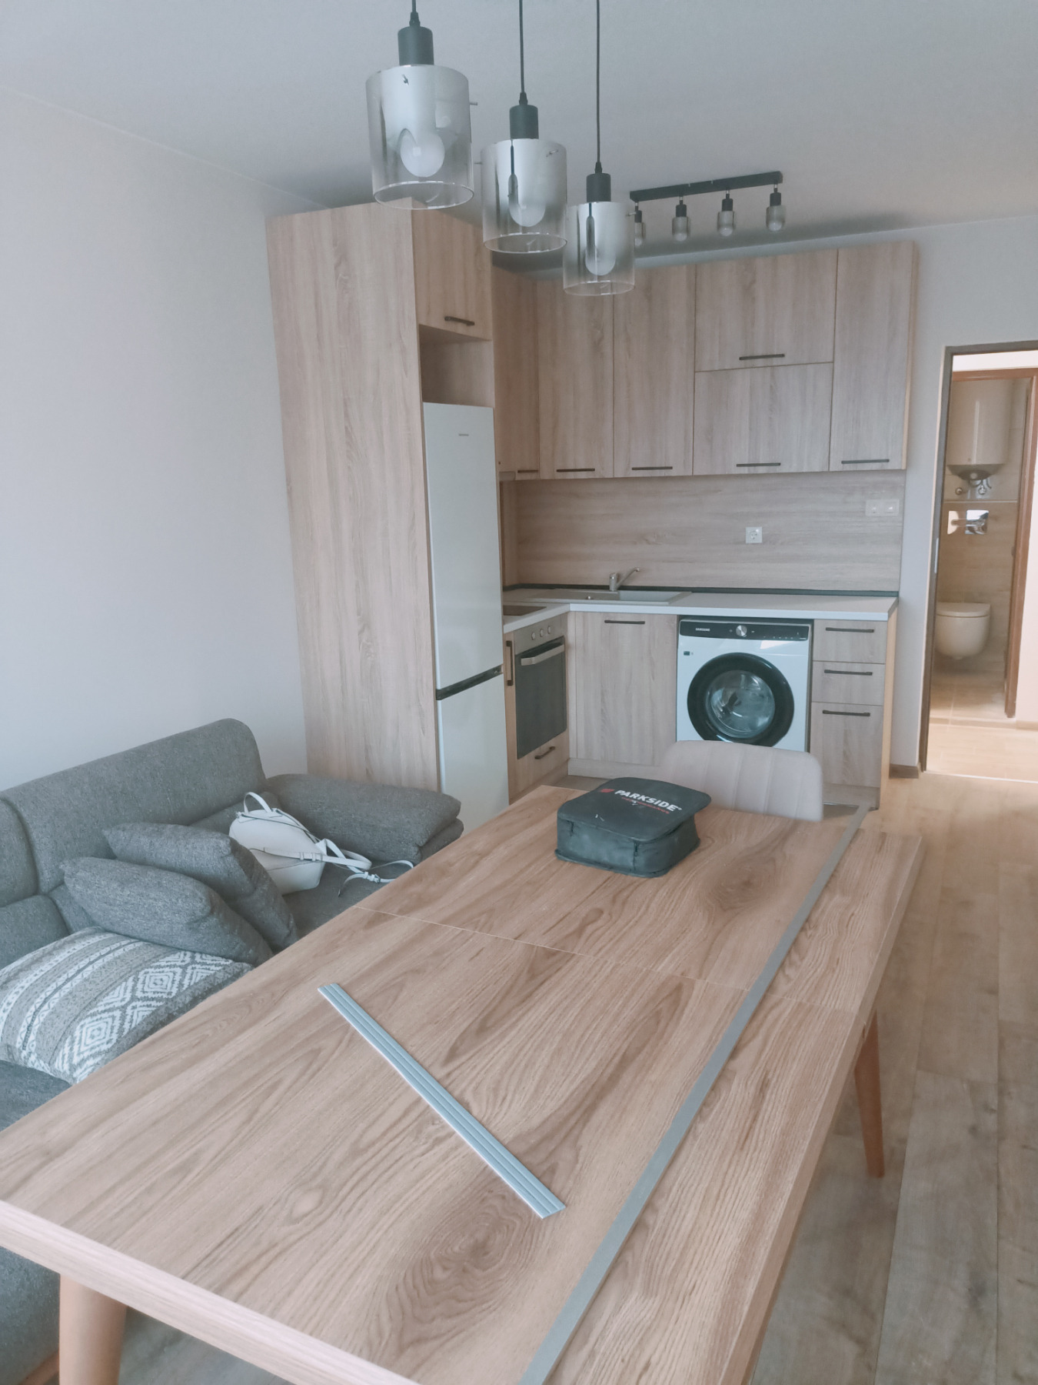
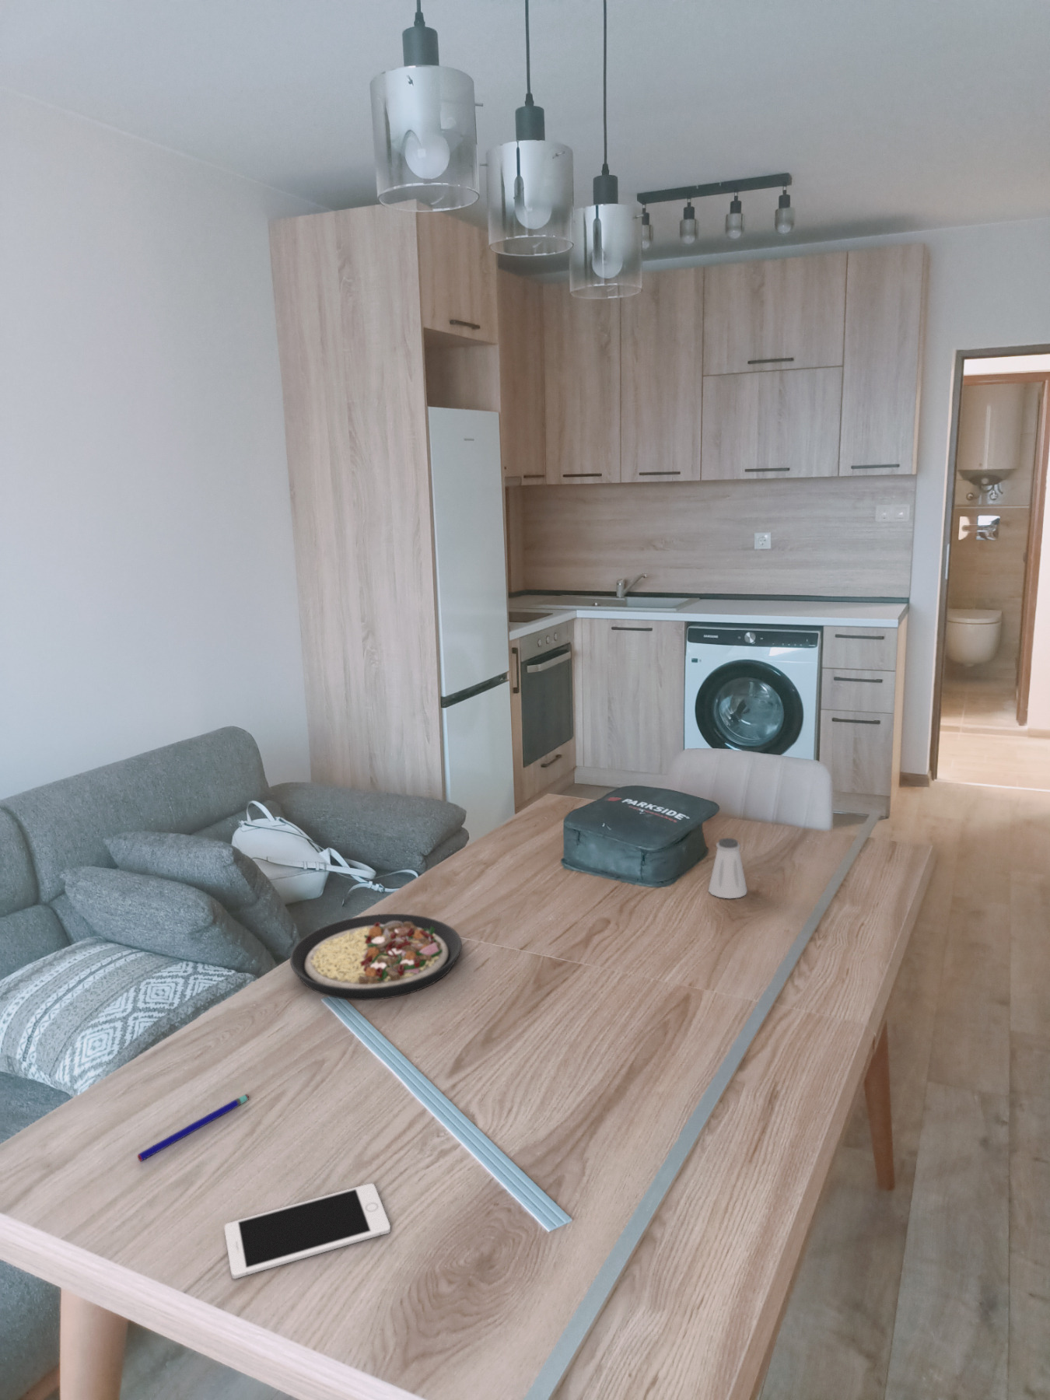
+ plate [289,913,463,1001]
+ pen [137,1094,249,1162]
+ cell phone [224,1182,392,1280]
+ saltshaker [708,838,748,900]
